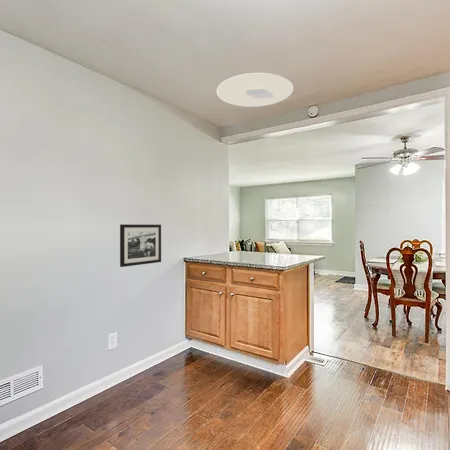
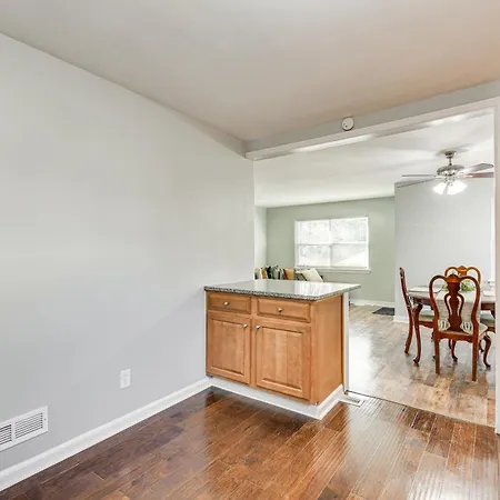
- picture frame [119,223,162,268]
- ceiling light [216,72,294,108]
